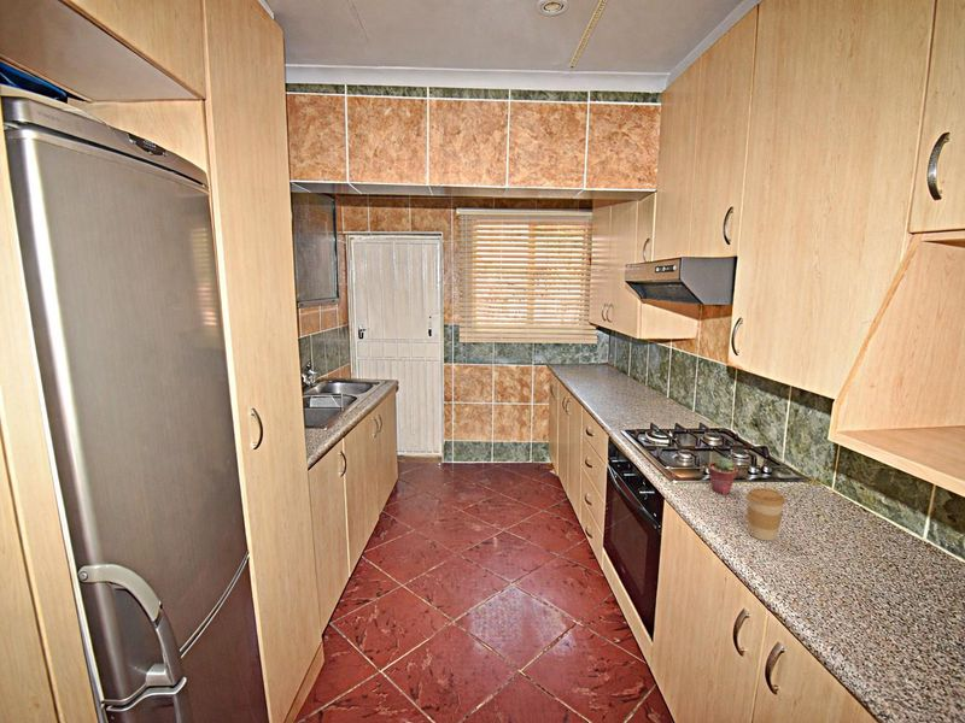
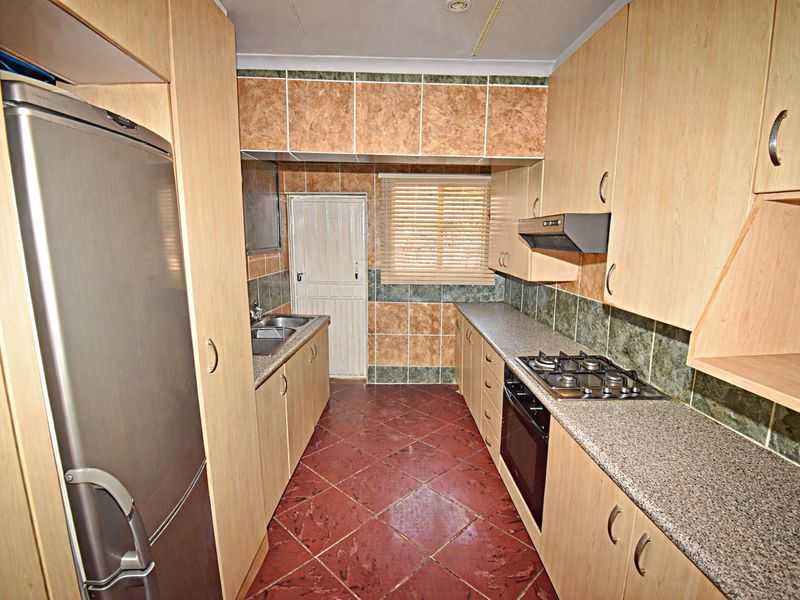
- potted succulent [707,457,739,495]
- coffee cup [745,487,786,542]
